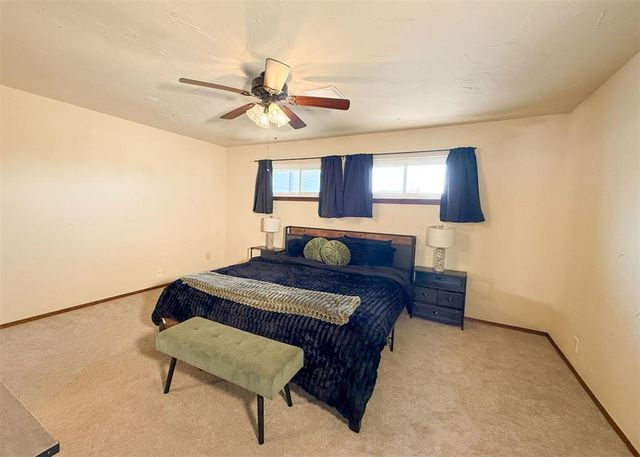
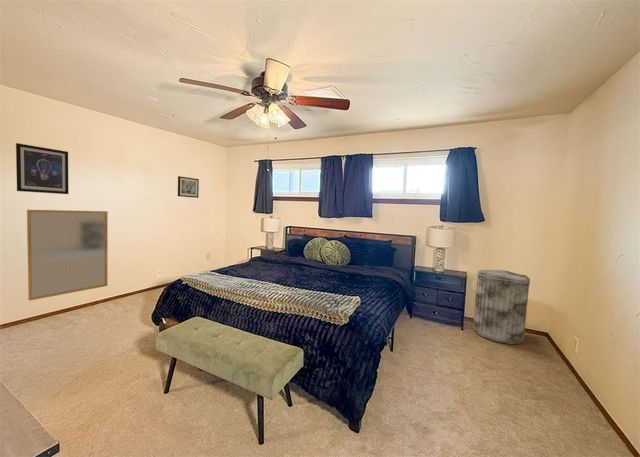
+ trash can [472,269,531,345]
+ home mirror [26,209,109,301]
+ wall art [177,175,200,199]
+ wall art [15,142,69,195]
